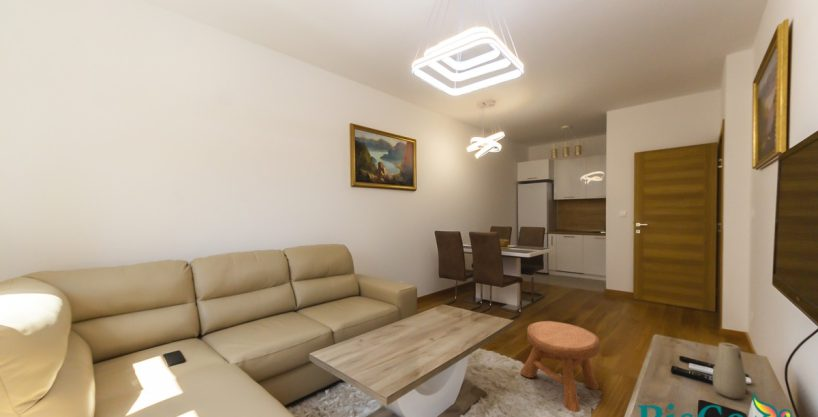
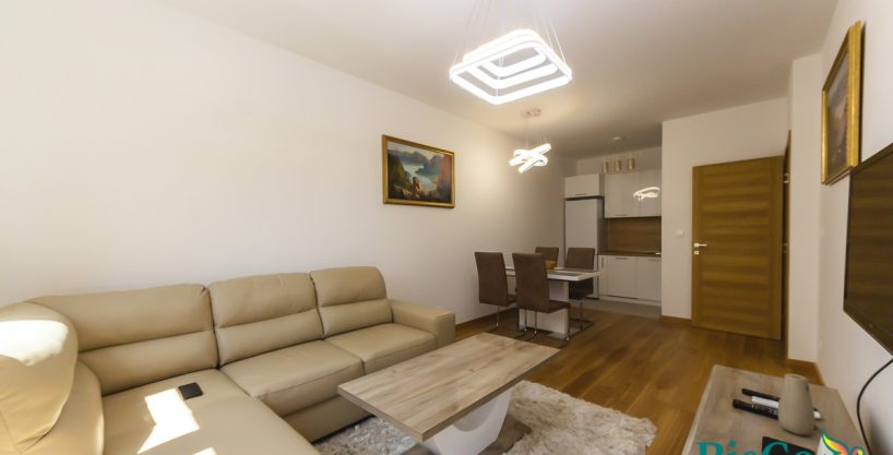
- stool [519,320,601,413]
